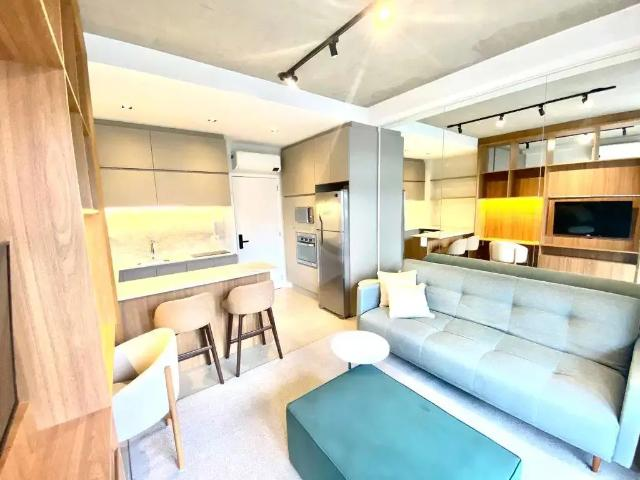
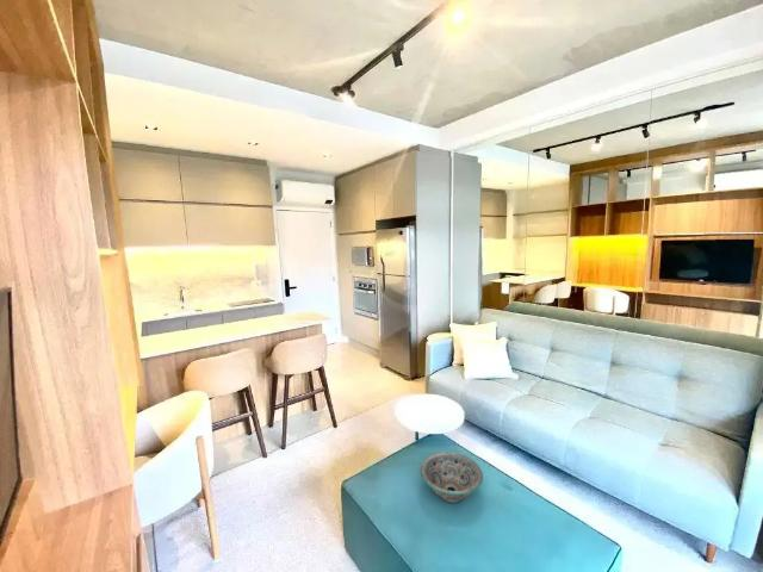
+ decorative bowl [420,452,484,503]
